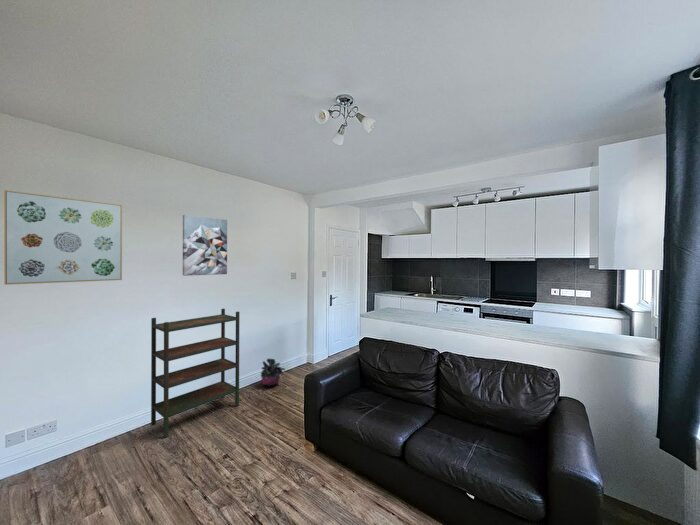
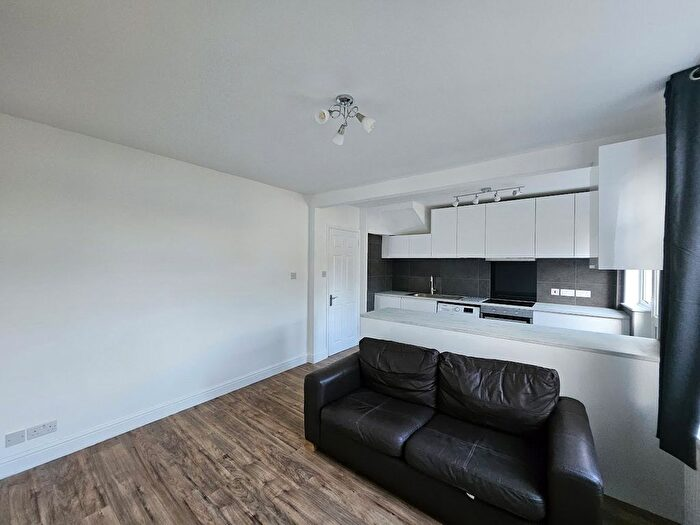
- potted plant [260,358,286,388]
- wall art [182,214,228,277]
- wall art [3,189,123,286]
- bookshelf [150,308,241,439]
